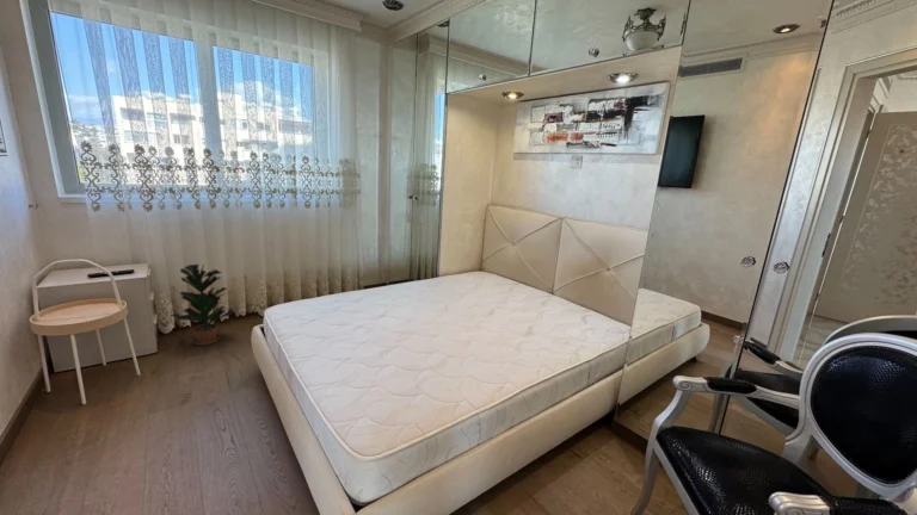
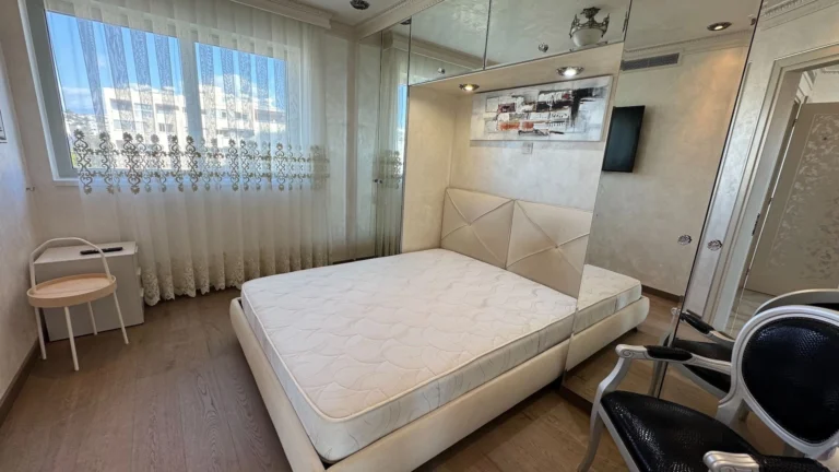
- potted plant [171,263,235,347]
